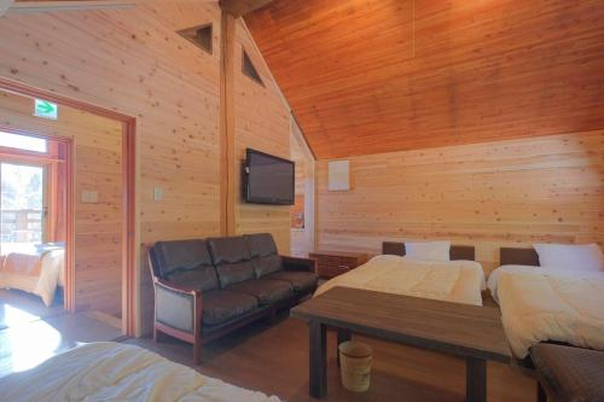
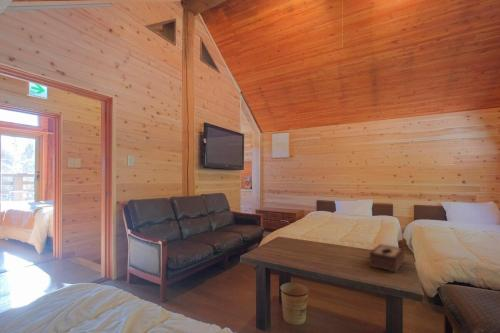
+ tissue box [368,243,406,274]
